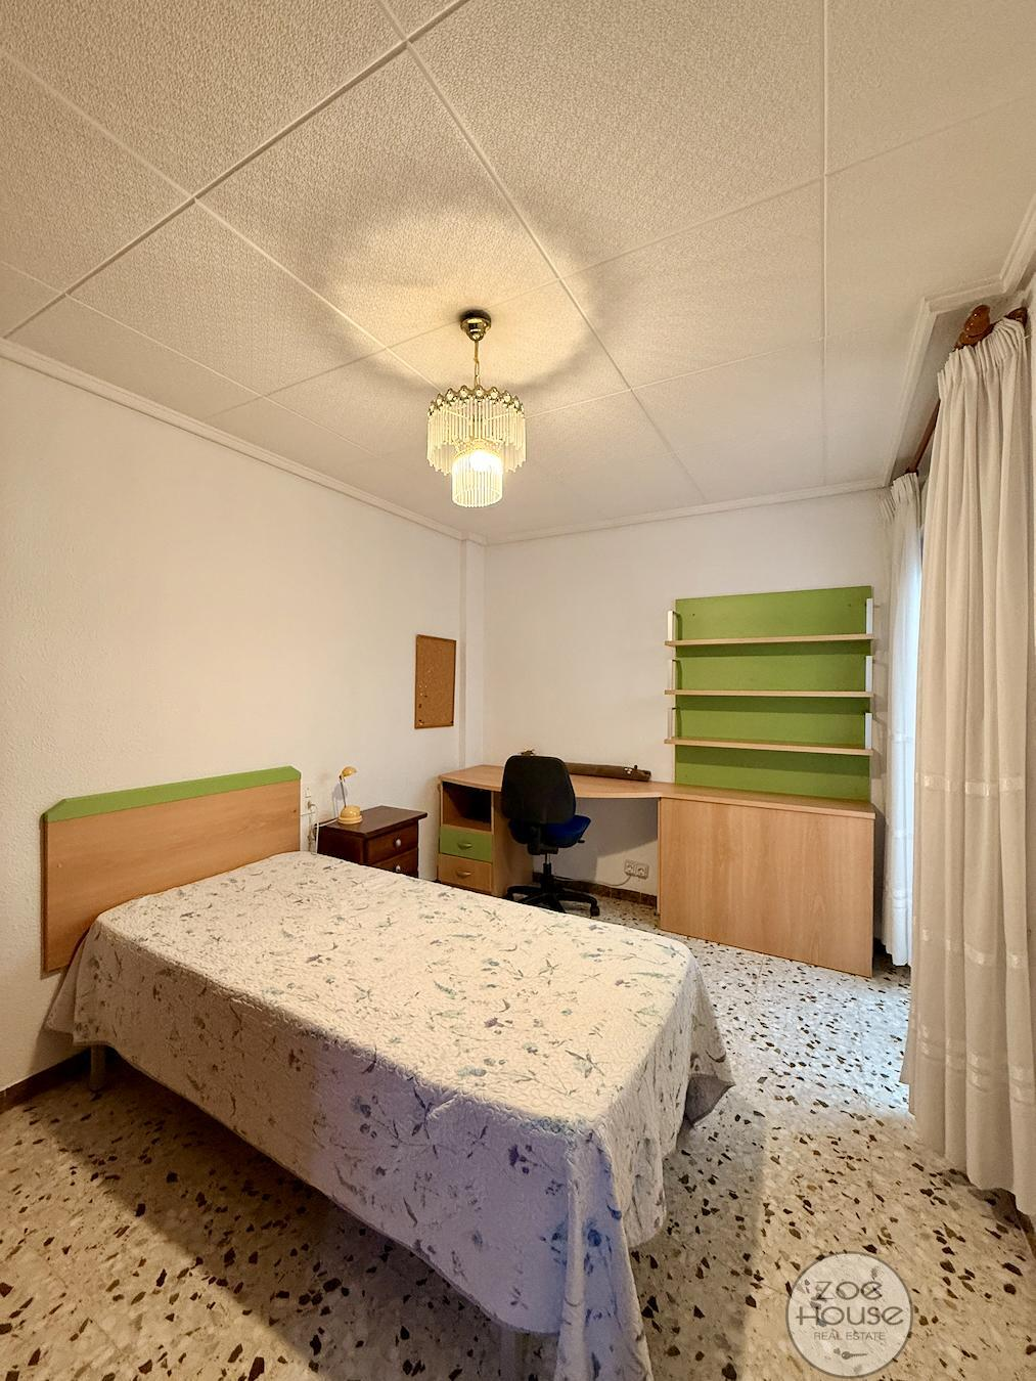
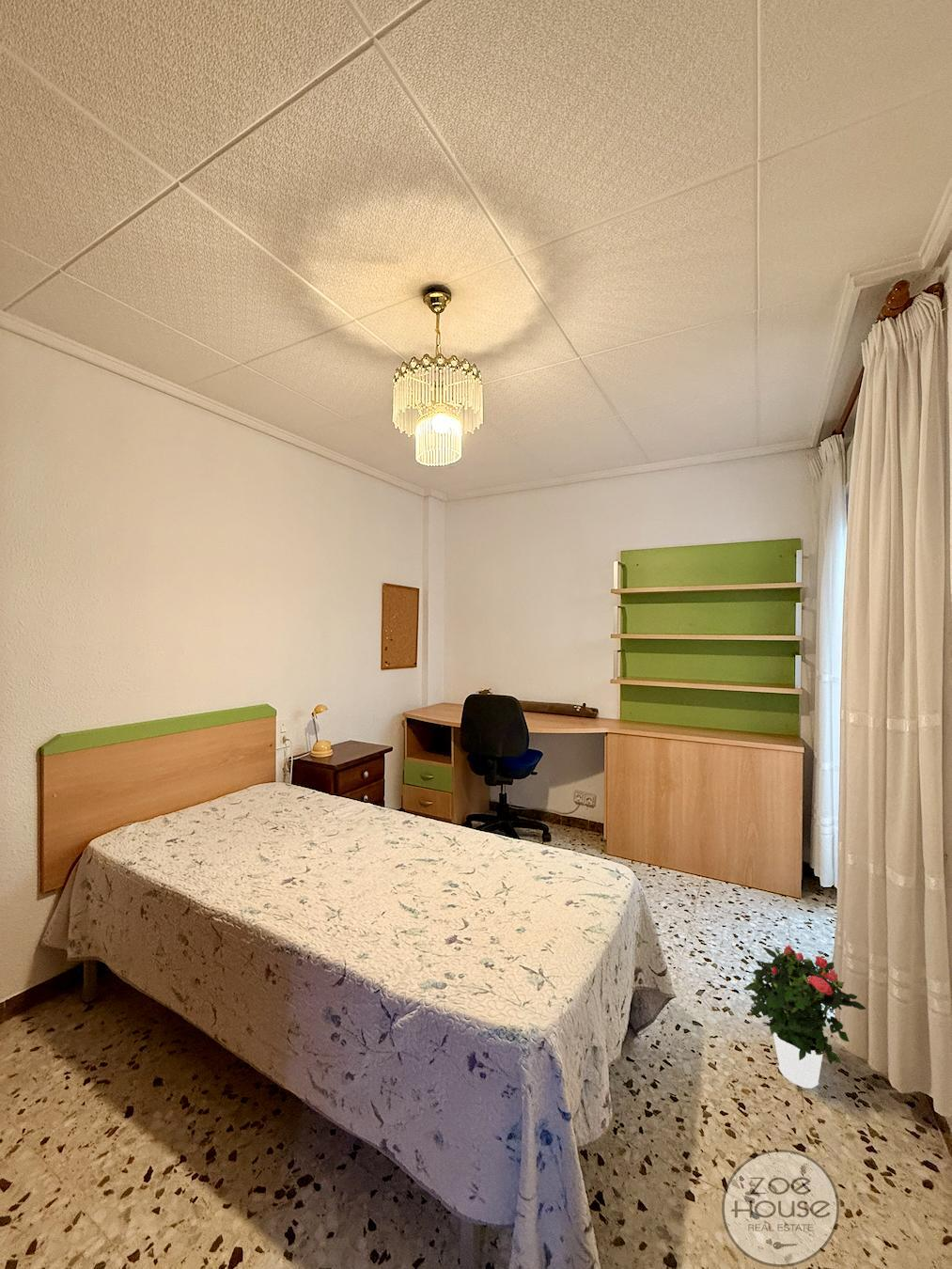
+ potted flower [743,944,866,1089]
